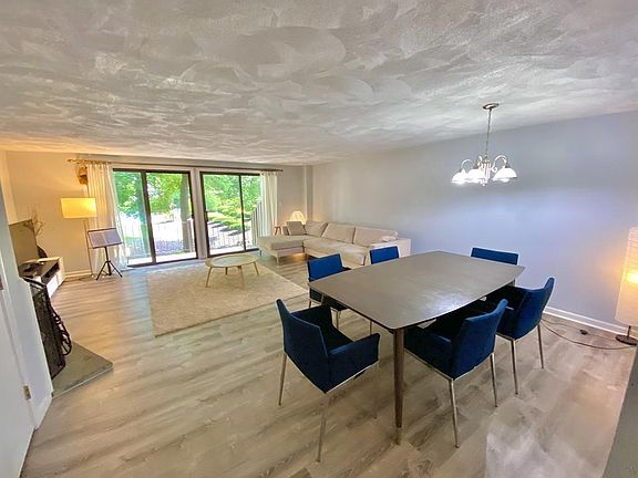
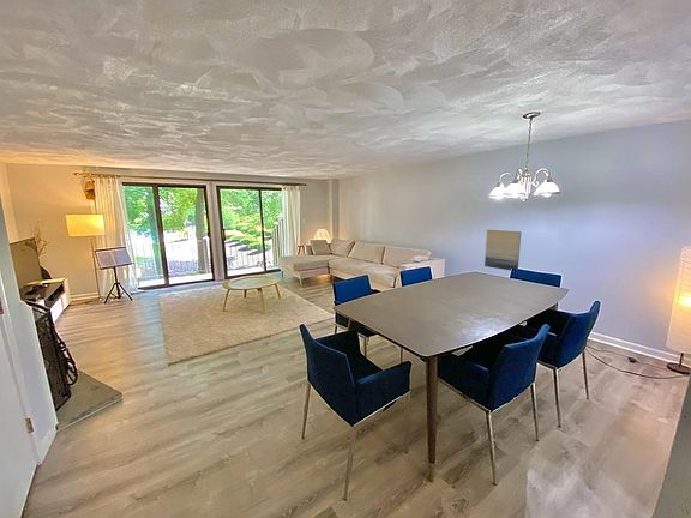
+ wall art [483,229,522,272]
